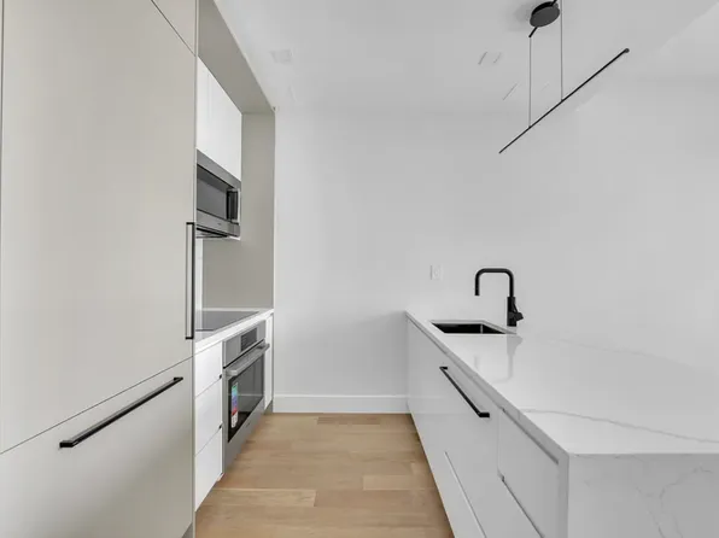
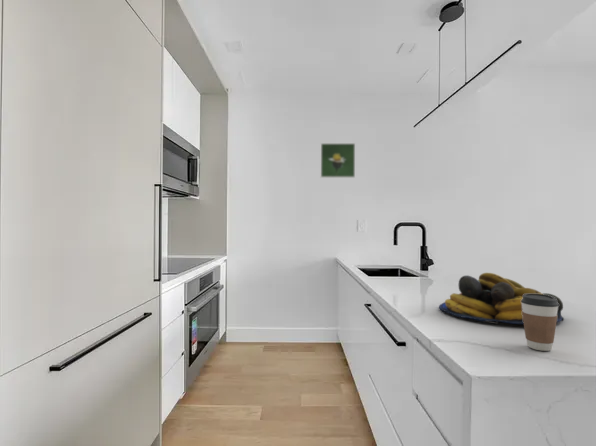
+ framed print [320,142,356,179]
+ coffee cup [521,293,559,352]
+ fruit bowl [438,272,565,325]
